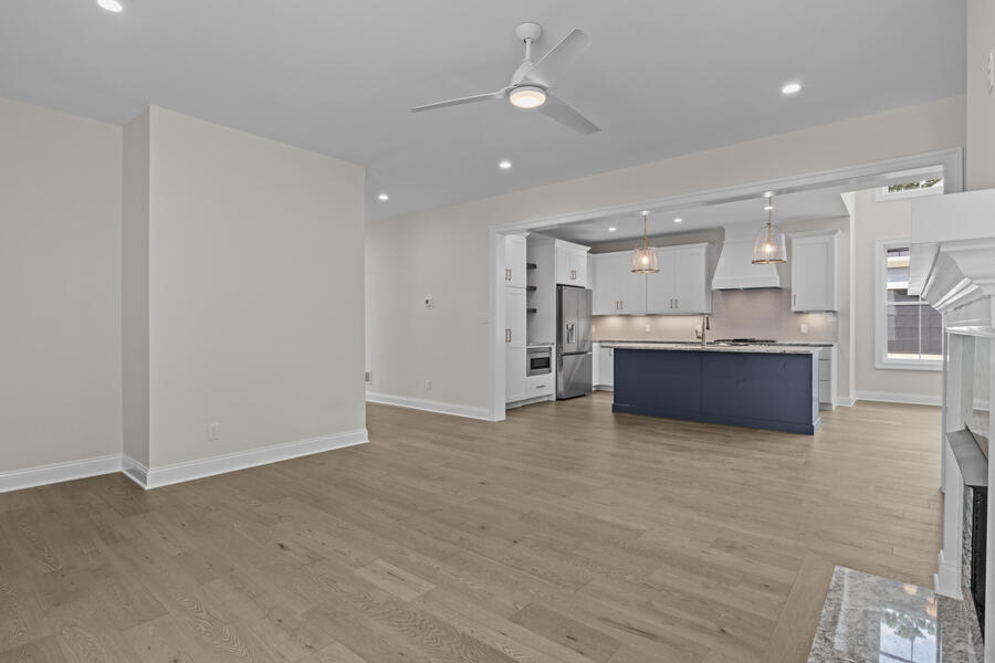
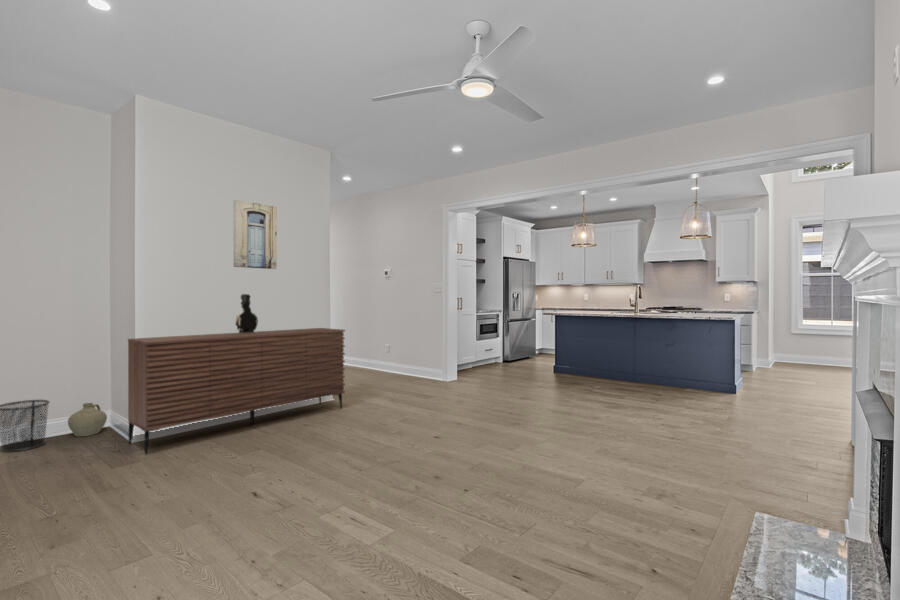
+ decorative vase [234,293,259,333]
+ wall art [233,199,278,270]
+ waste bin [0,399,51,453]
+ sideboard [127,327,346,454]
+ ceramic jug [67,402,108,437]
